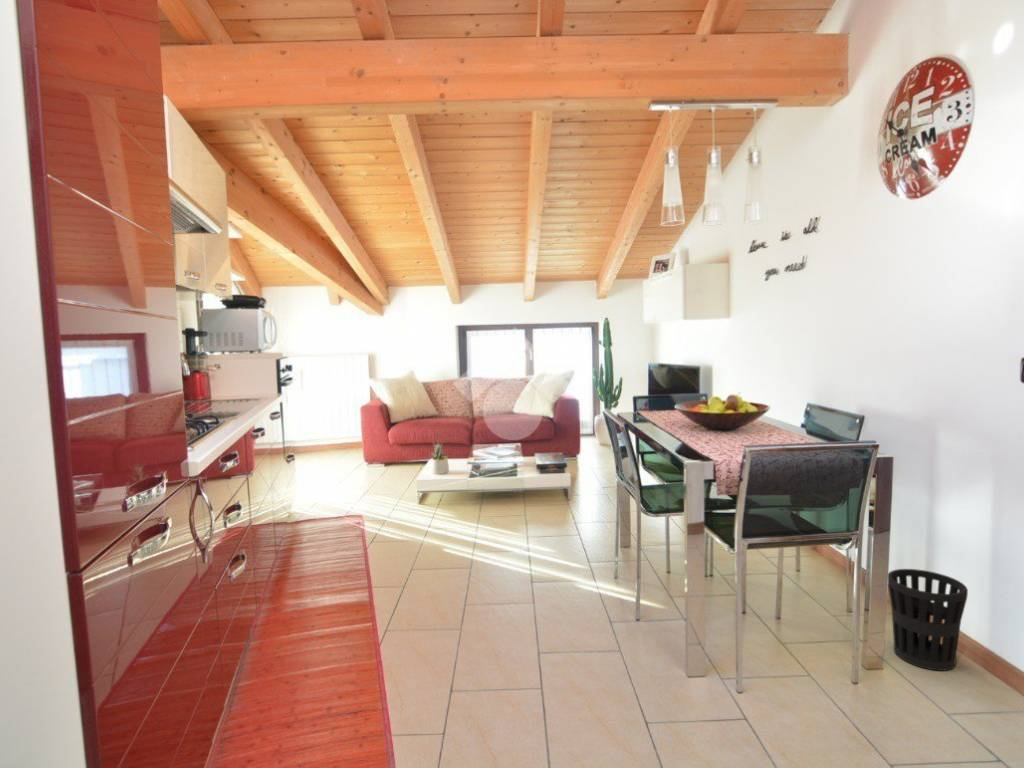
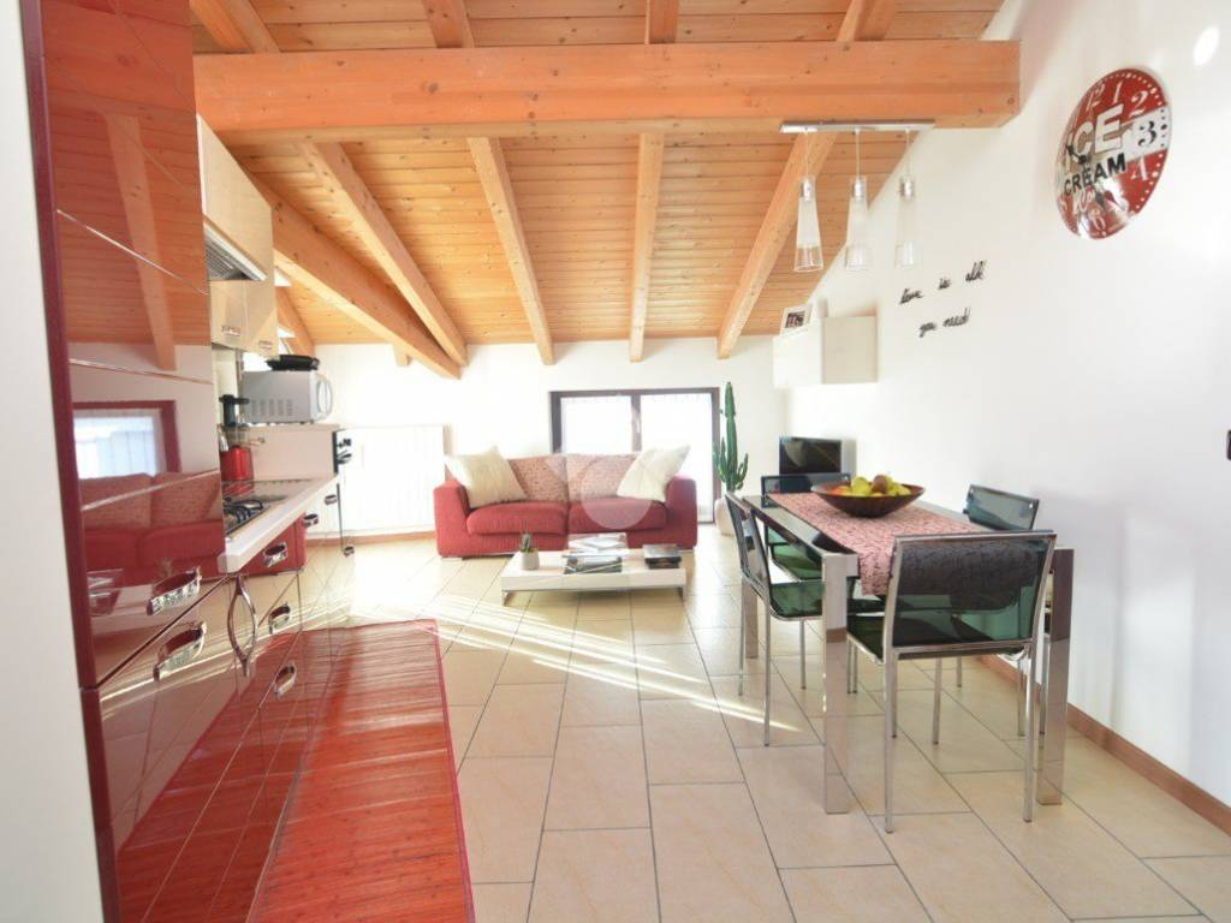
- wastebasket [887,568,969,672]
